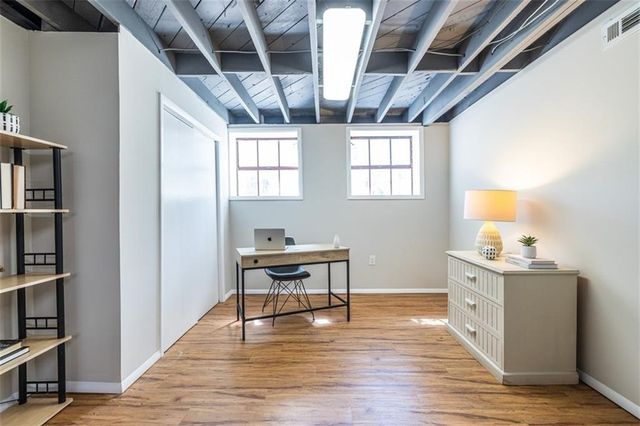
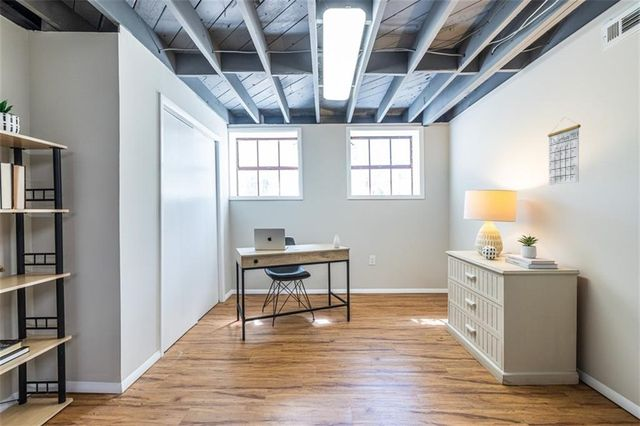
+ calendar [547,117,582,186]
